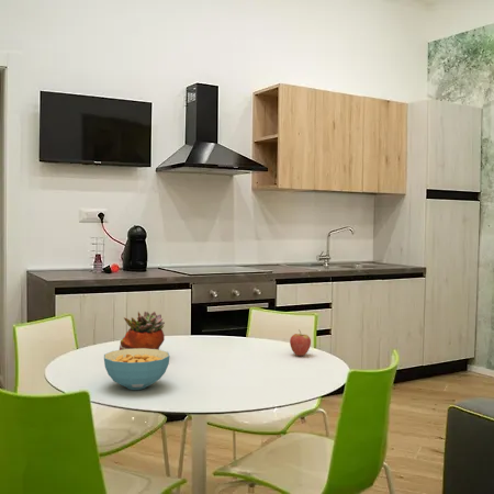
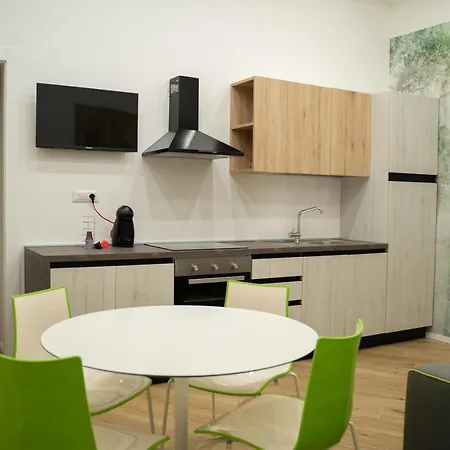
- succulent planter [119,311,166,350]
- cereal bowl [103,348,171,391]
- fruit [289,328,312,357]
